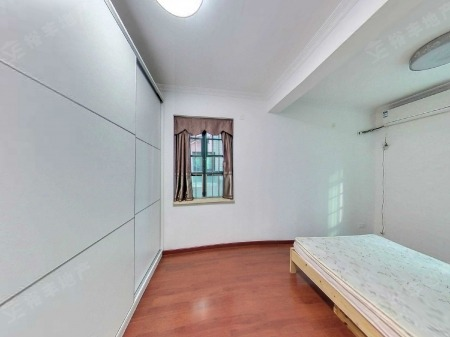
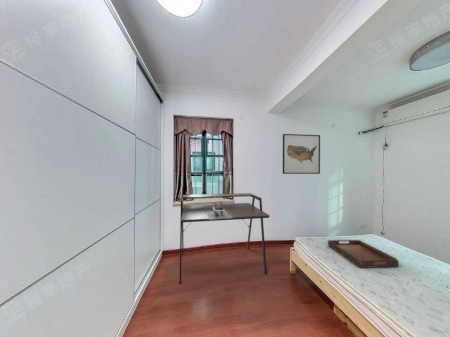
+ serving tray [327,239,399,269]
+ wall art [282,133,321,175]
+ desk [179,192,271,285]
+ letter holder [205,200,233,220]
